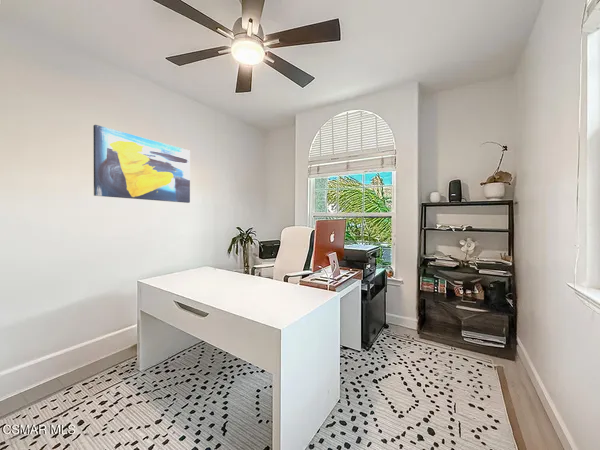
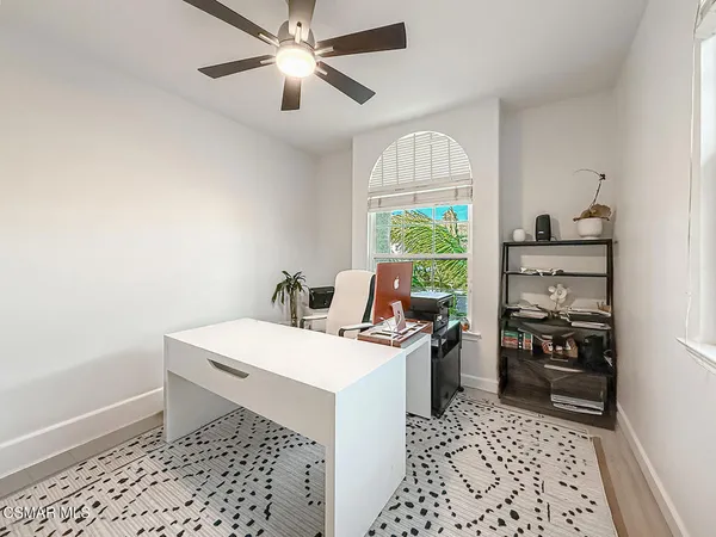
- wall art [92,124,191,204]
